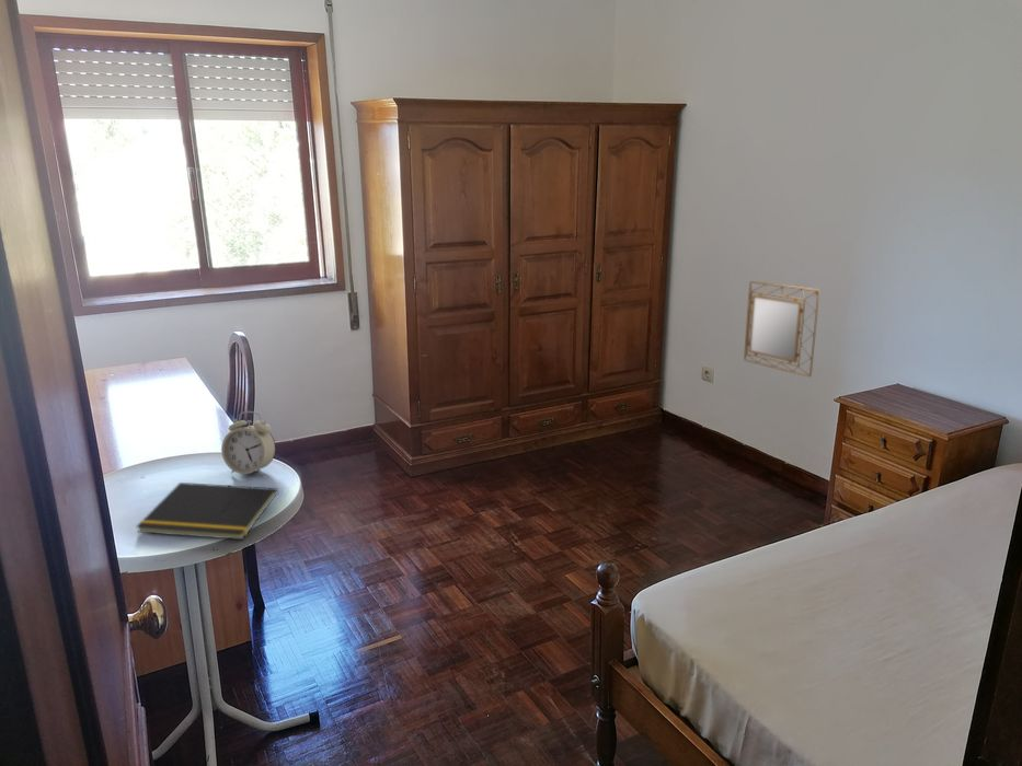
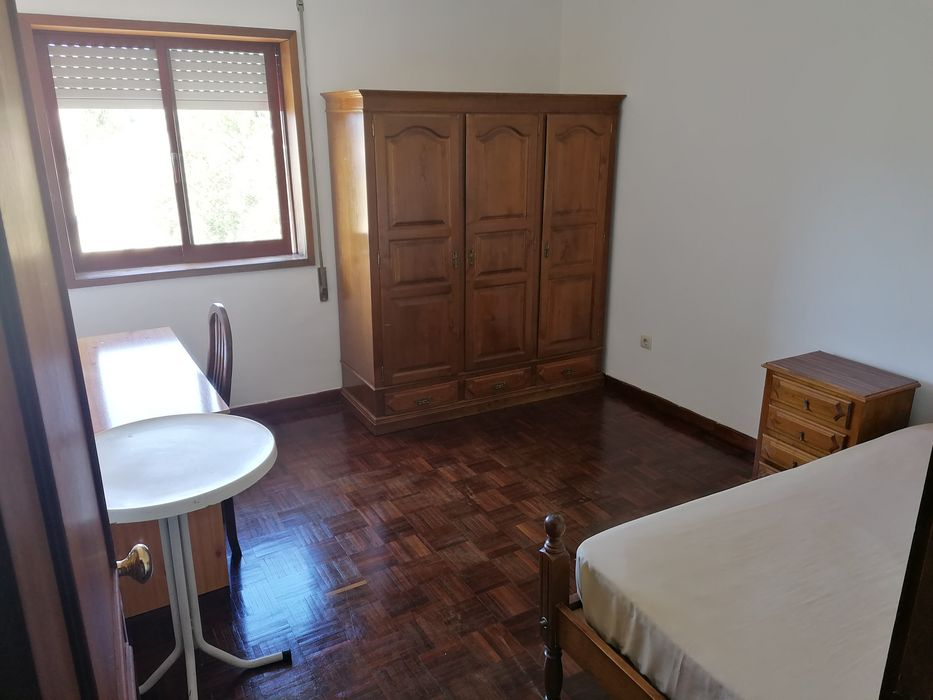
- notepad [135,481,278,541]
- home mirror [743,280,820,378]
- alarm clock [220,410,277,476]
